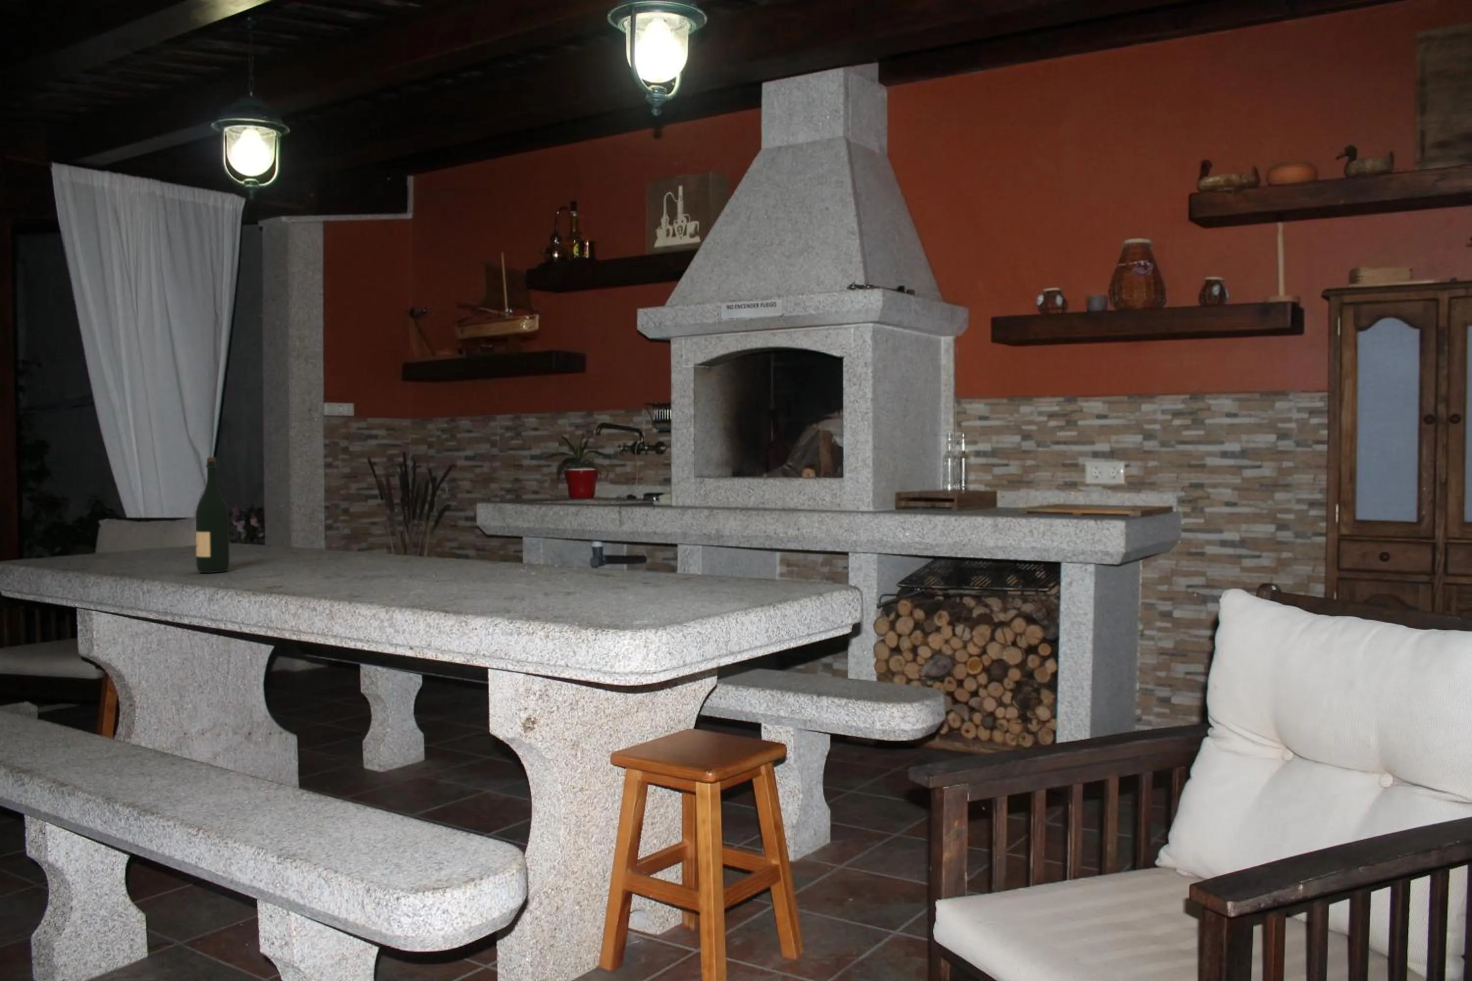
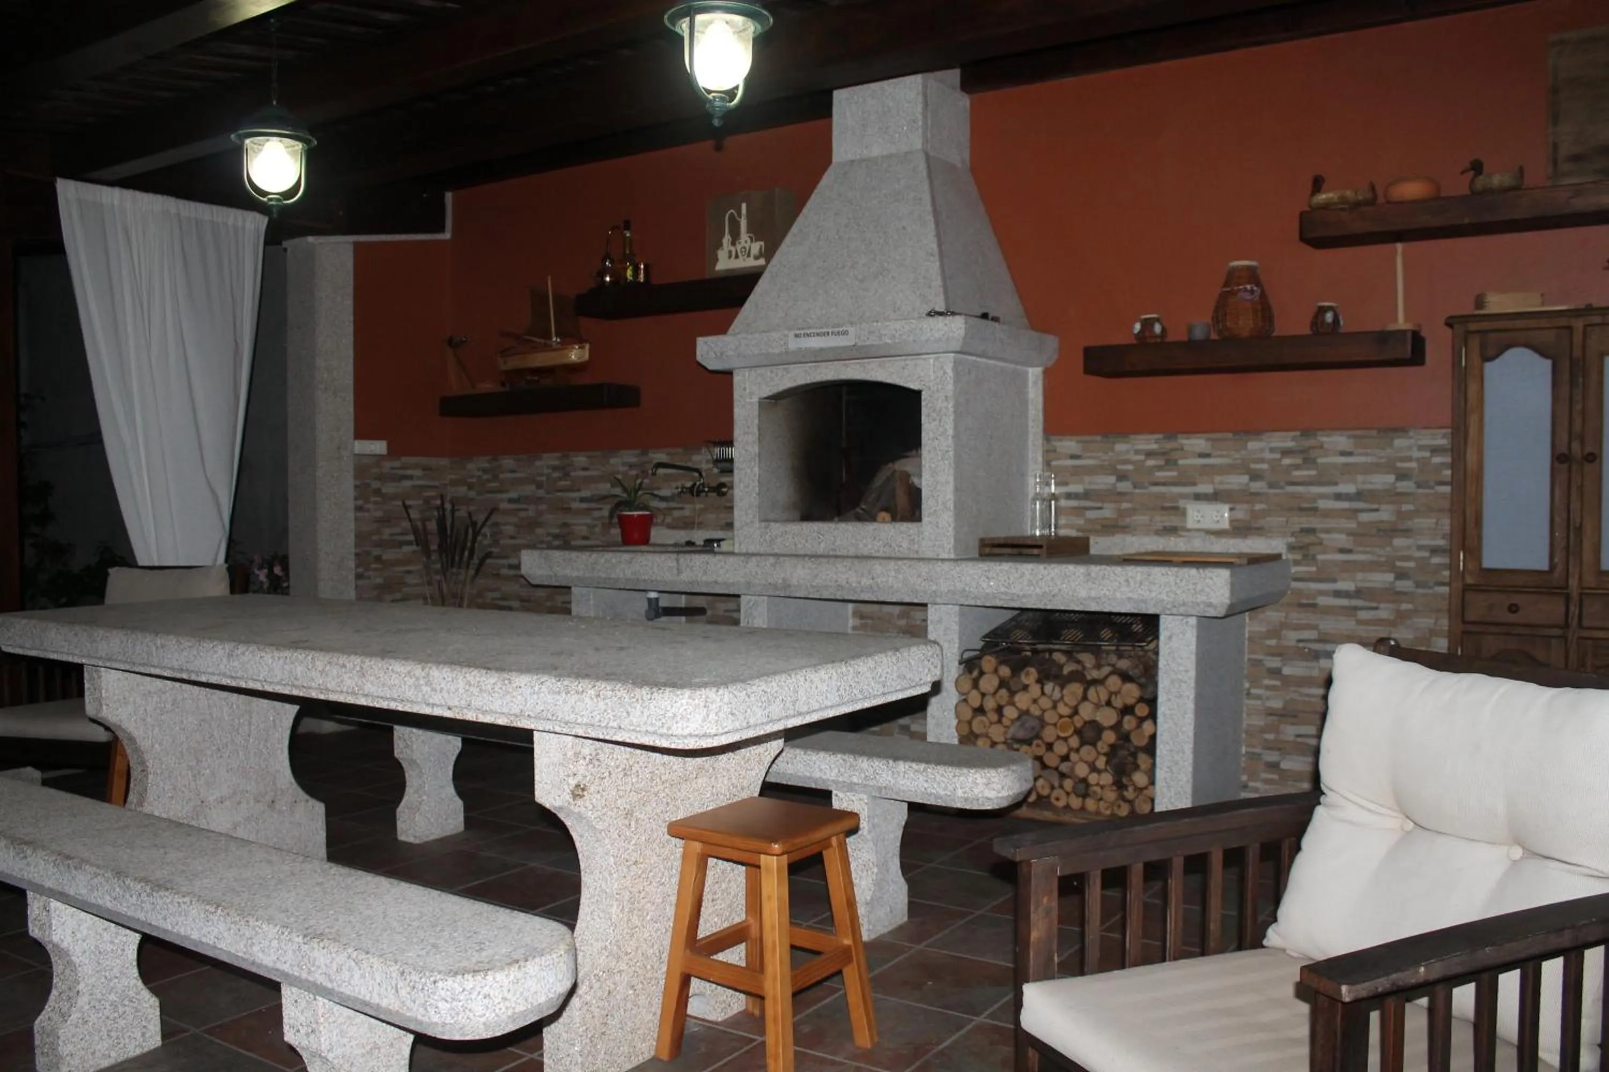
- wine bottle [195,457,230,574]
